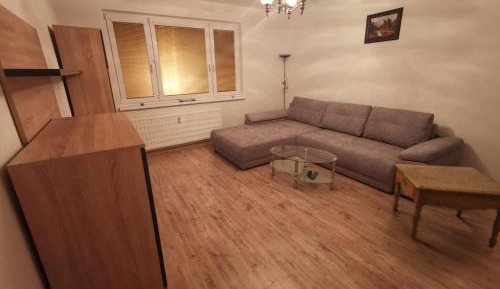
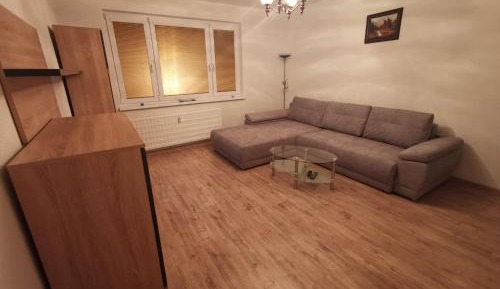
- side table [391,163,500,249]
